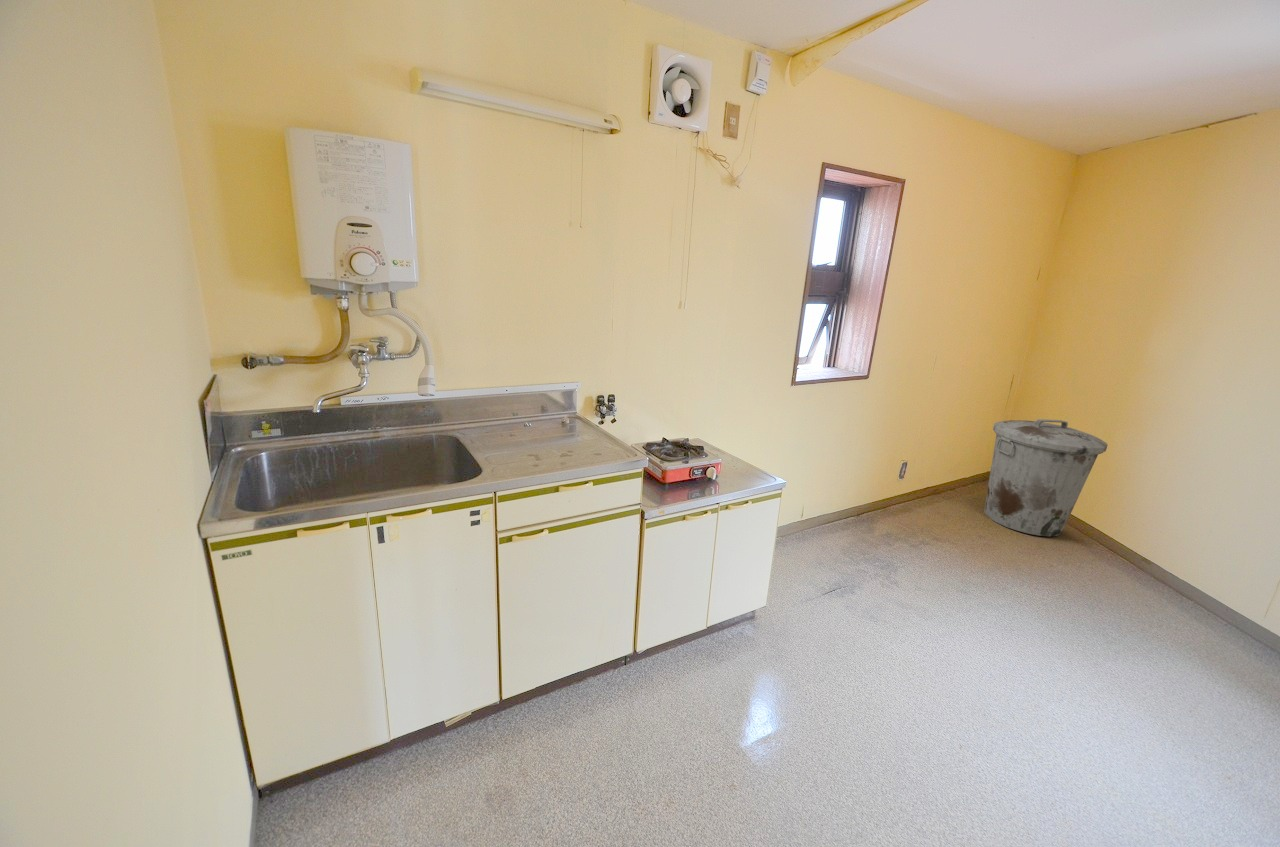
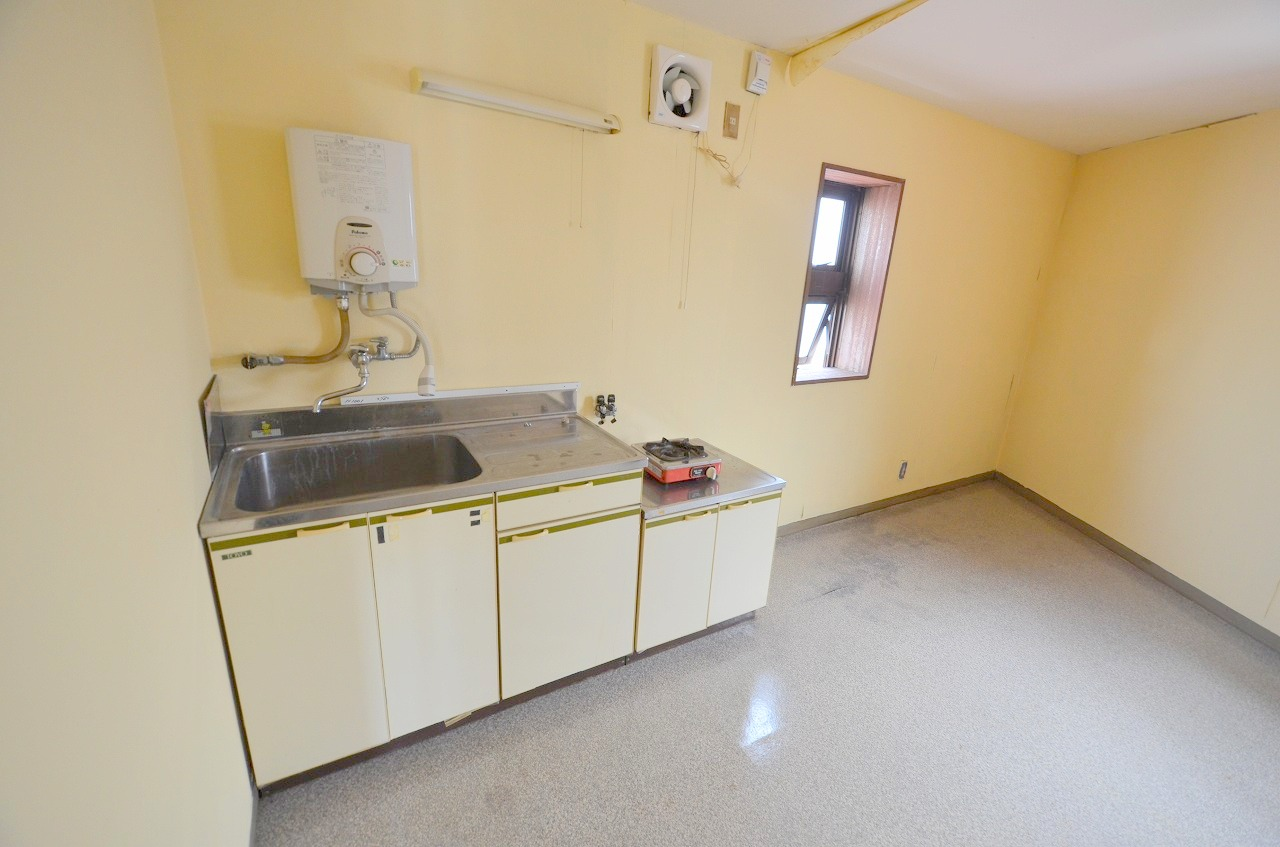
- trash can [983,418,1109,537]
